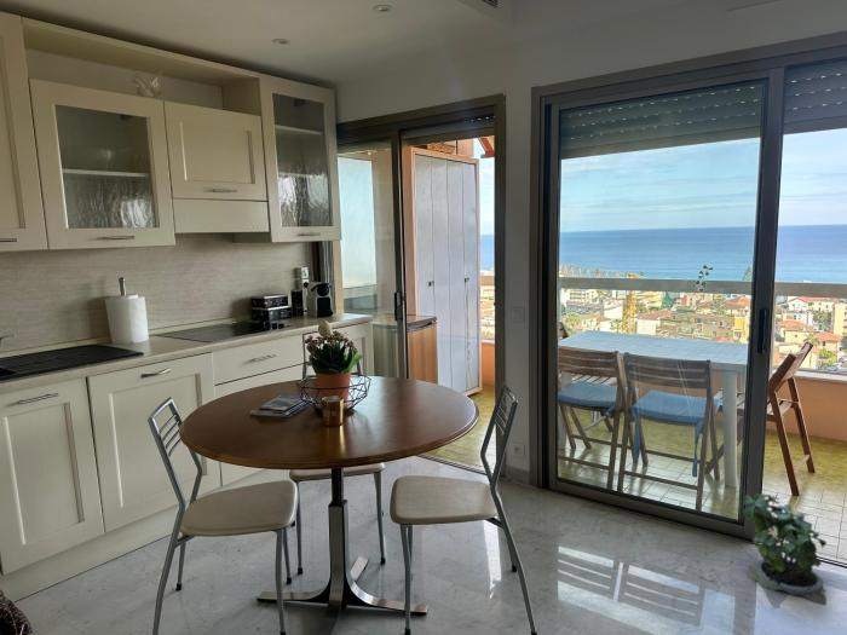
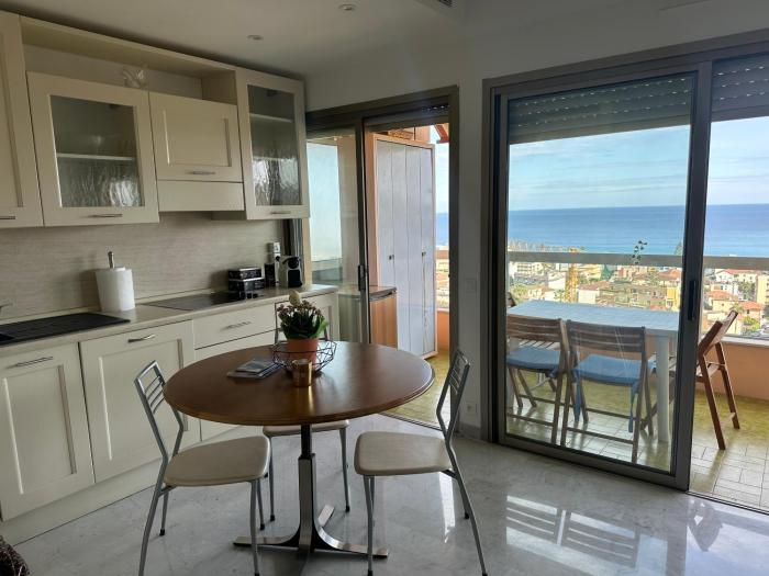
- potted plant [742,492,828,606]
